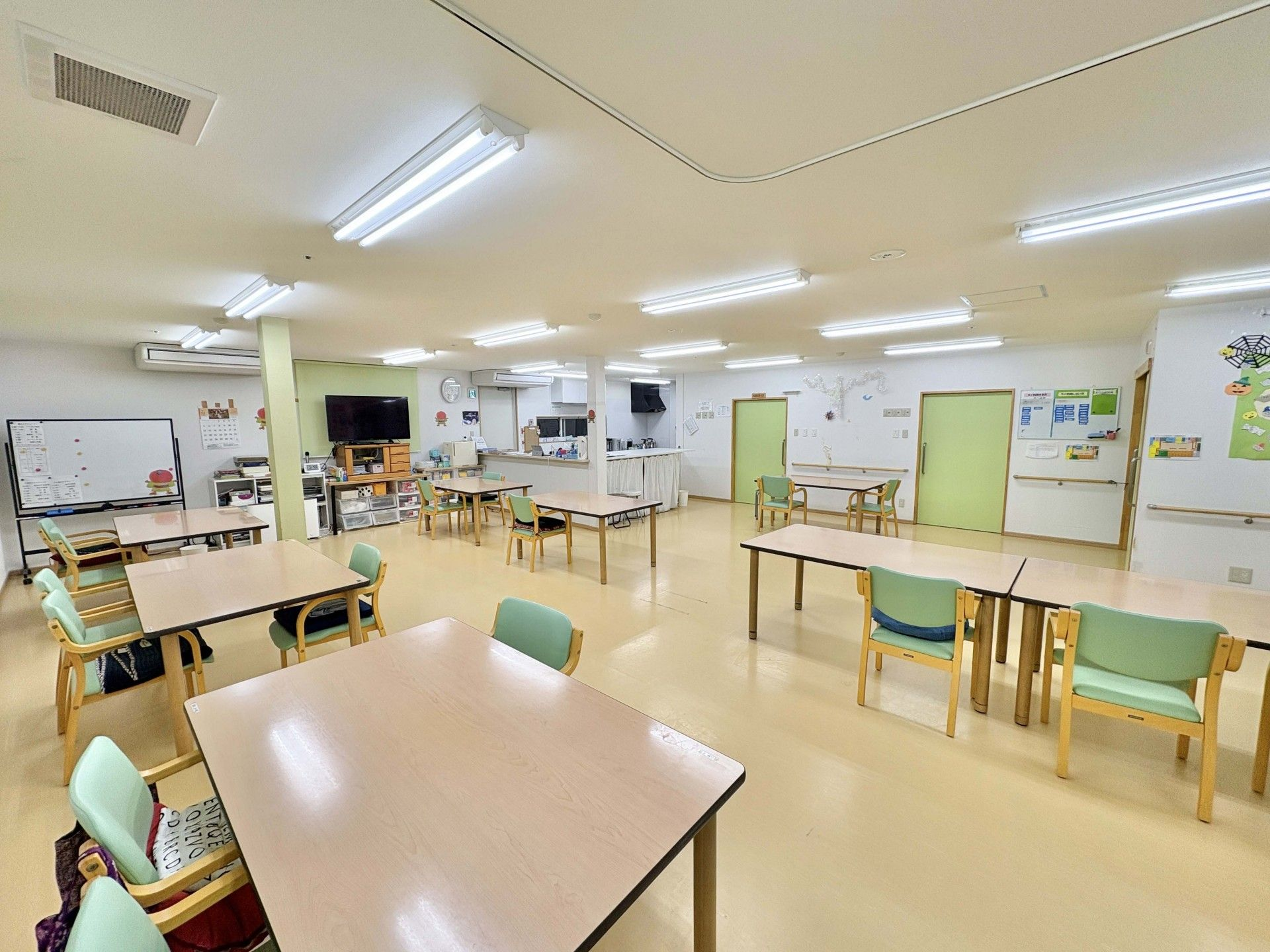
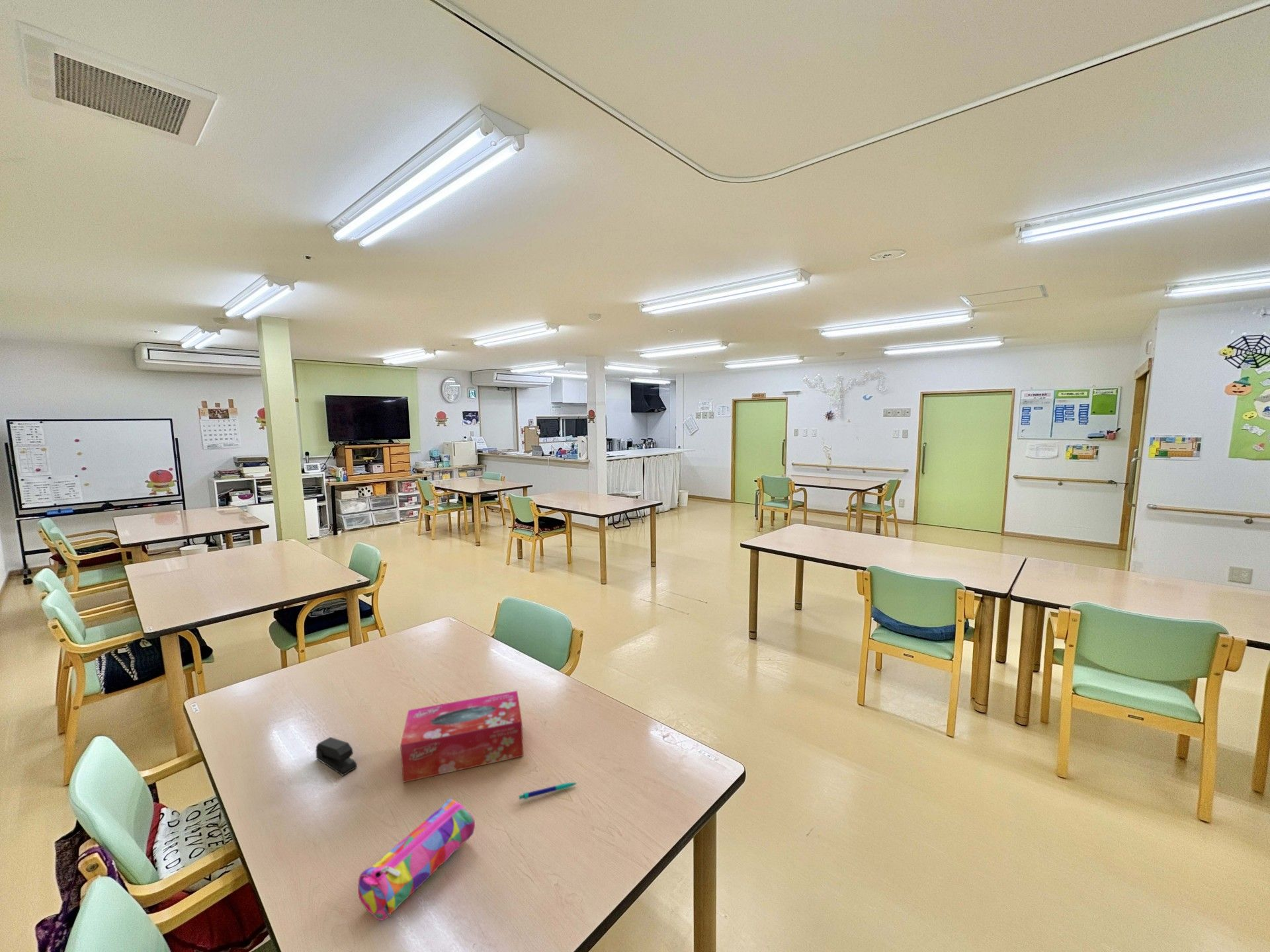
+ pencil case [357,798,476,921]
+ pen [519,782,578,800]
+ tissue box [400,690,524,783]
+ stapler [315,736,358,777]
